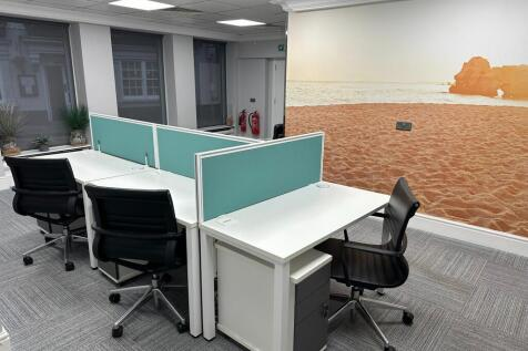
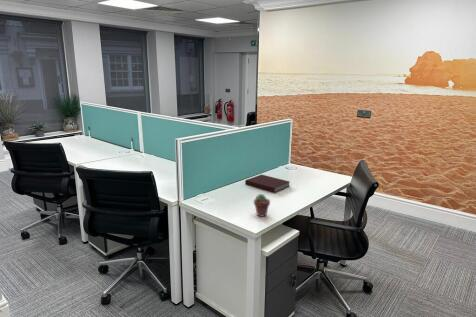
+ notebook [244,174,291,194]
+ potted succulent [253,193,271,218]
